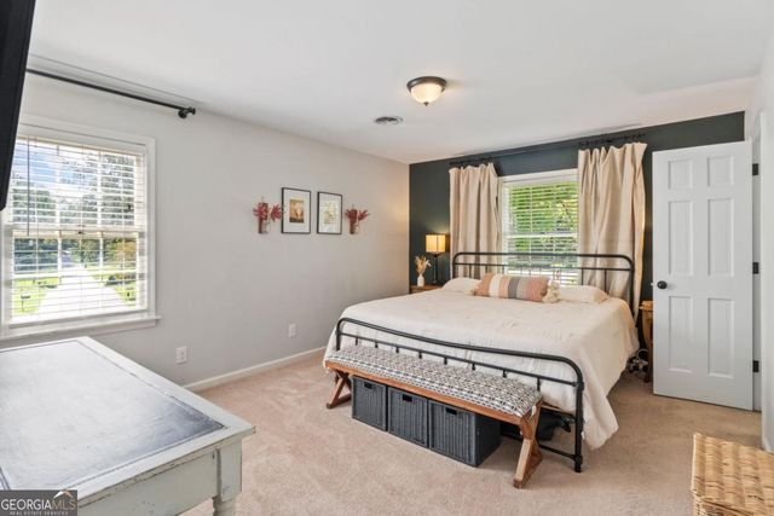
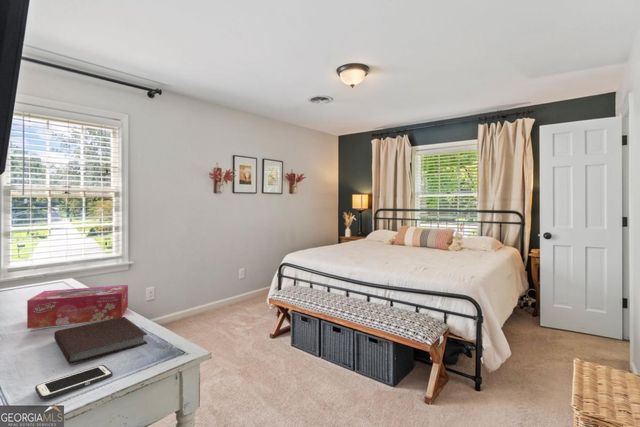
+ cell phone [34,364,113,400]
+ notebook [53,316,149,365]
+ tissue box [26,284,129,330]
